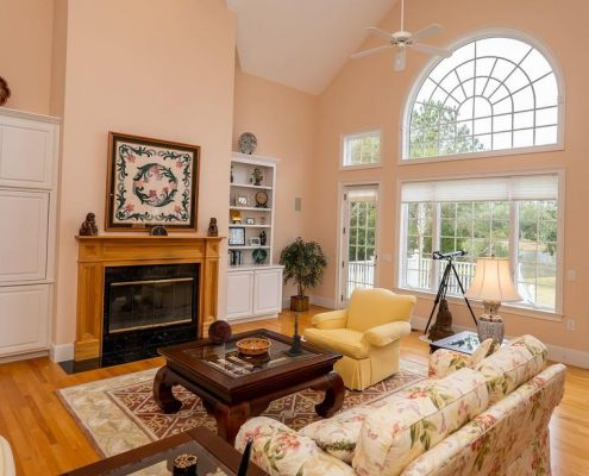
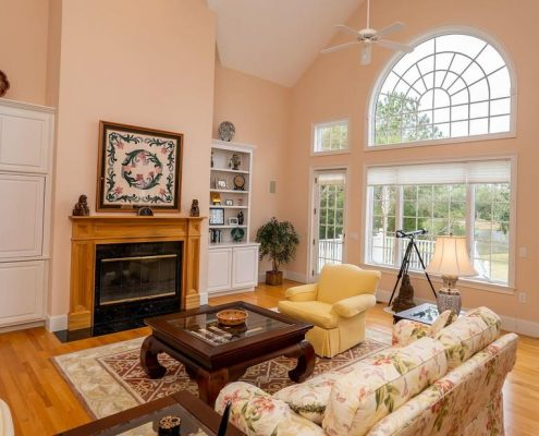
- decorative orb [207,319,233,345]
- candle holder [281,312,311,357]
